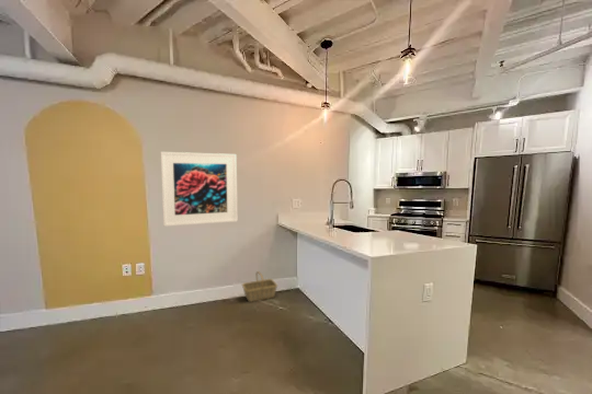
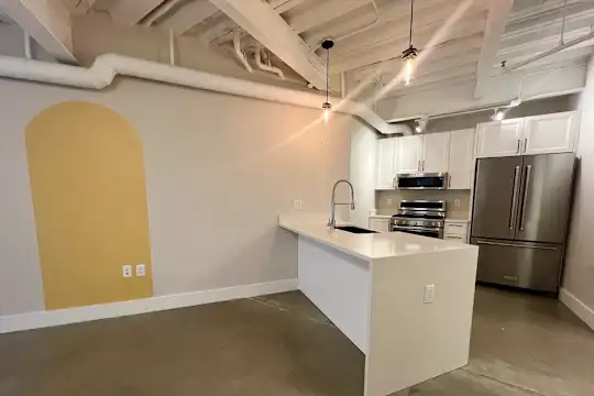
- basket [241,270,278,303]
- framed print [160,151,238,228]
